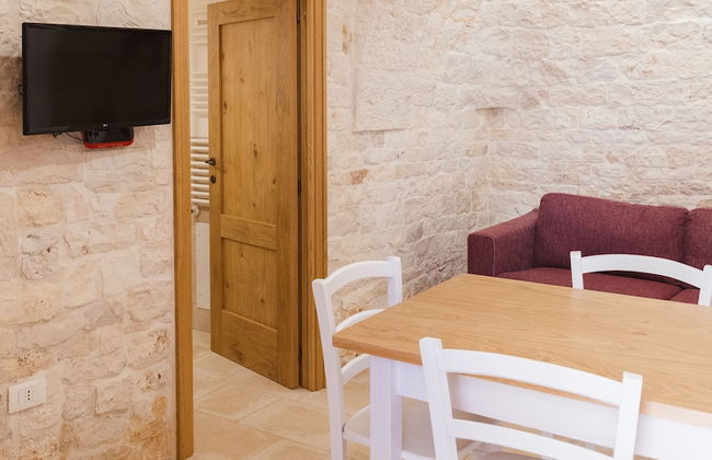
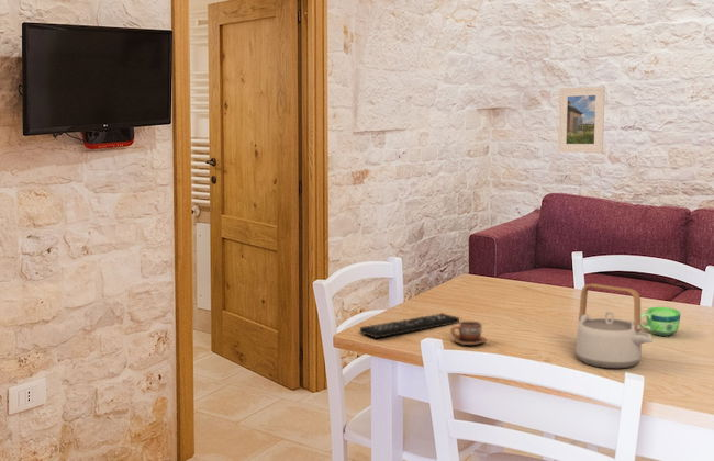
+ cup [640,306,681,337]
+ cup [450,321,488,346]
+ teapot [574,282,654,369]
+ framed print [557,86,606,154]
+ remote control [359,312,460,339]
